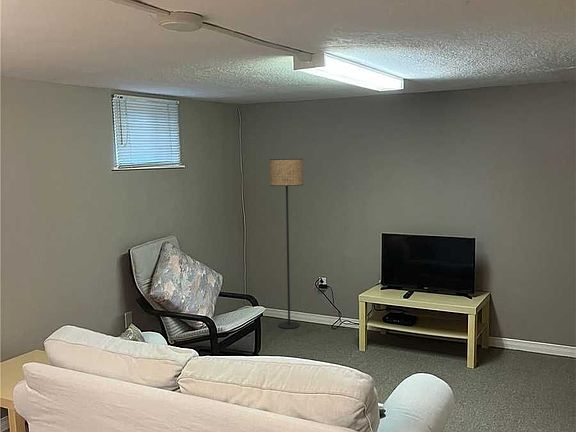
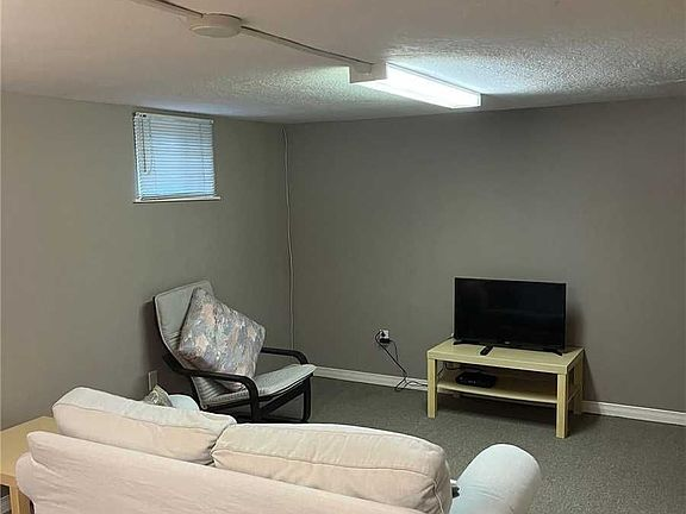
- floor lamp [269,158,304,330]
